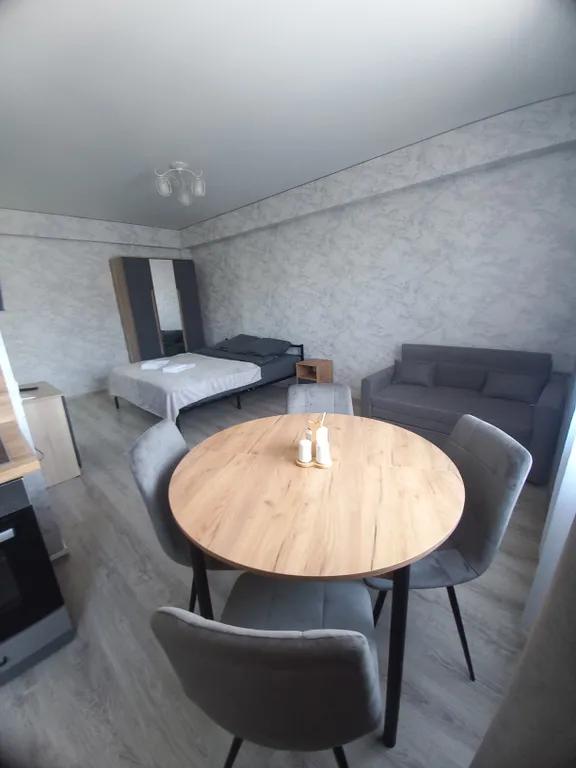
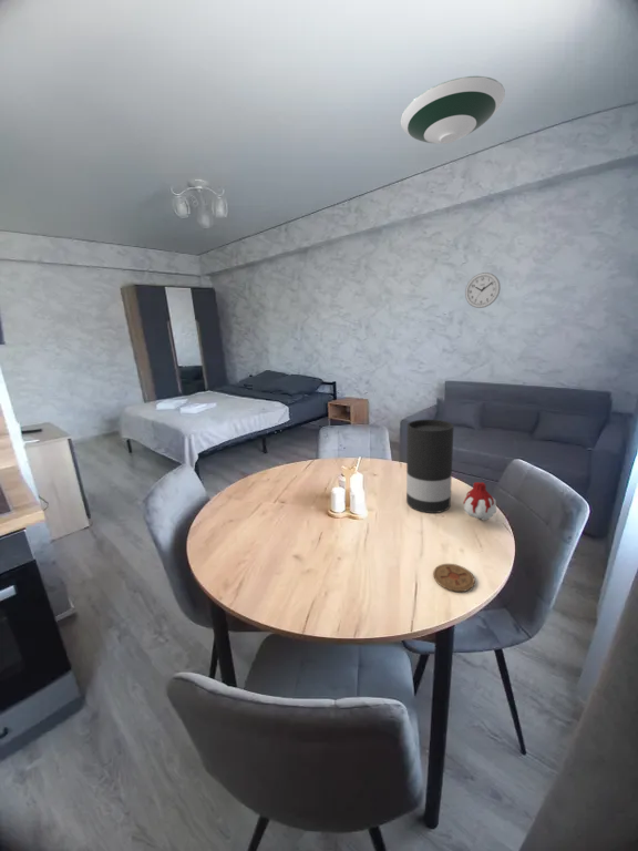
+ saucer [400,75,506,145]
+ wall clock [464,271,502,309]
+ candle [462,481,497,521]
+ coaster [432,563,476,593]
+ vase [405,419,455,514]
